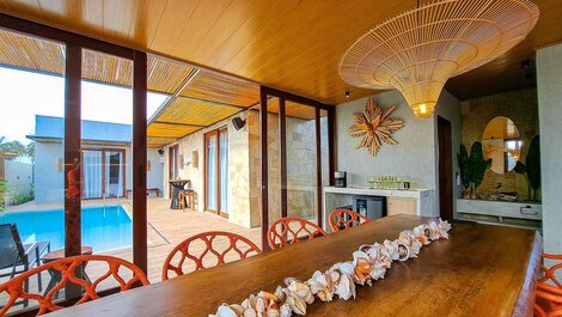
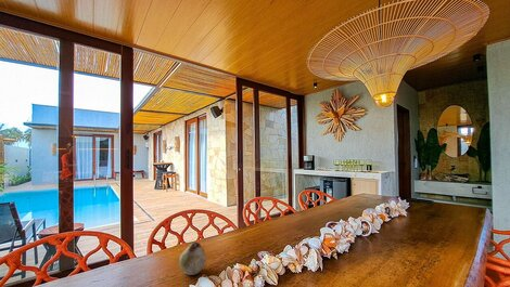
+ fruit [178,242,207,276]
